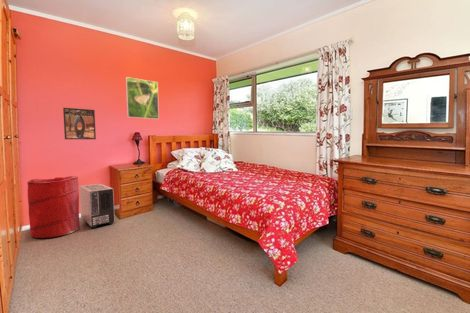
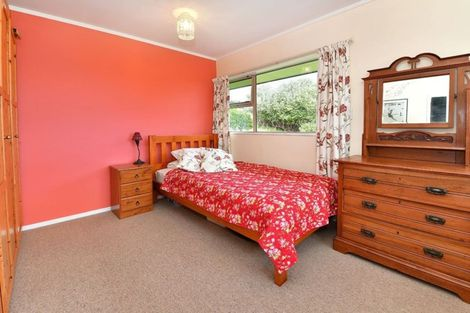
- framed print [62,107,97,140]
- laundry hamper [26,175,81,239]
- air purifier [79,183,116,229]
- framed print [125,76,160,120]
